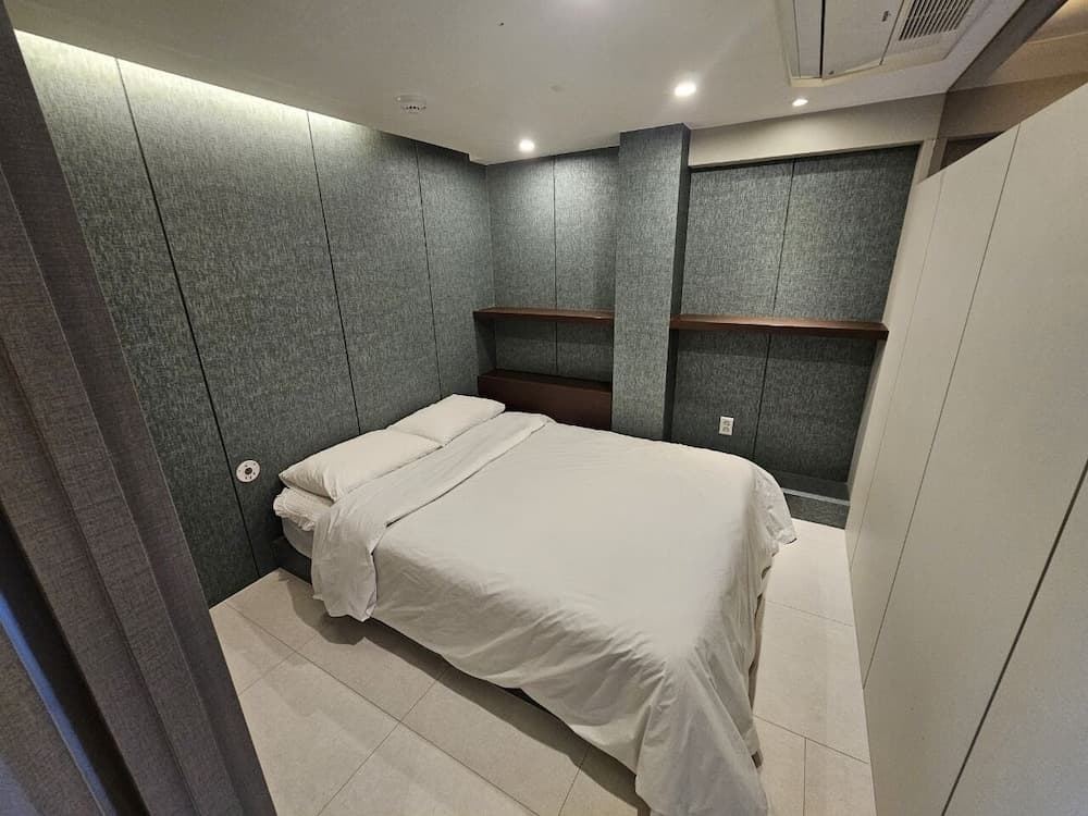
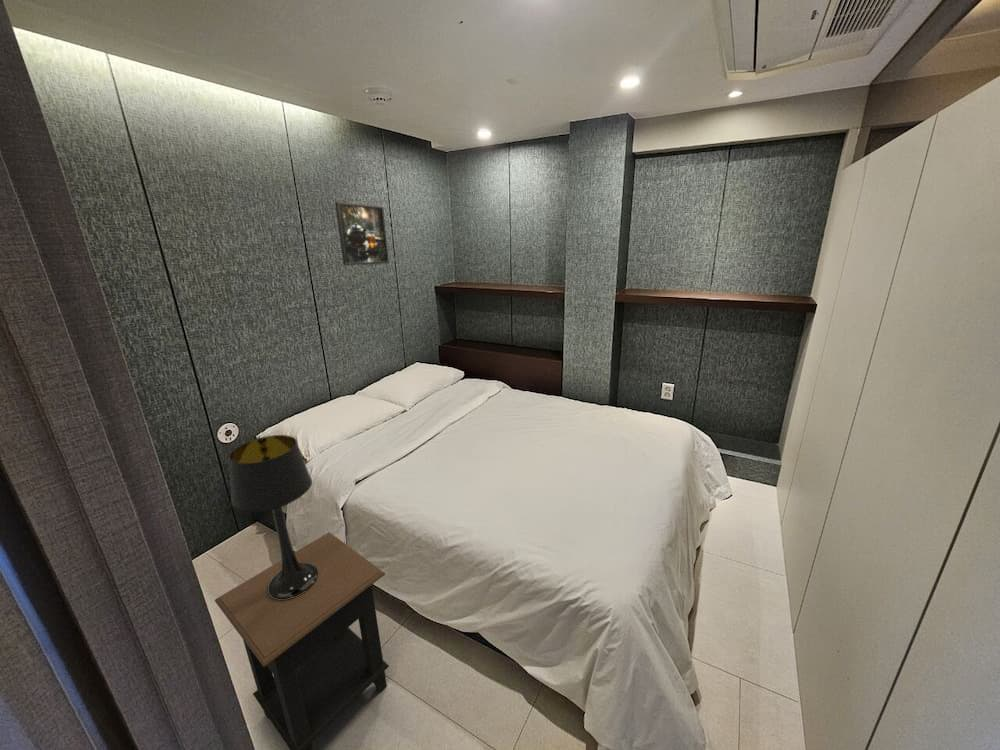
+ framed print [334,201,390,266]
+ table lamp [228,434,318,600]
+ side table [214,531,390,750]
